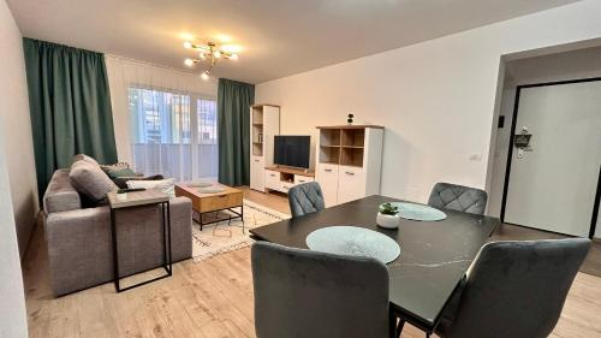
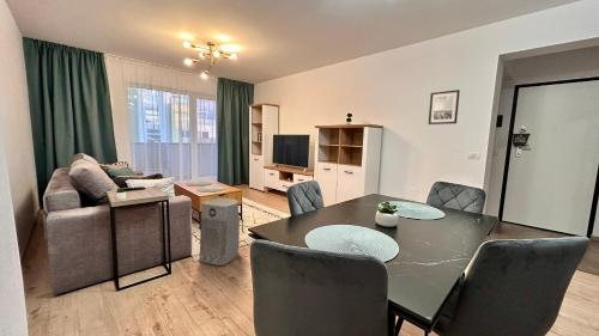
+ wall art [428,88,461,126]
+ air purifier [198,197,241,267]
